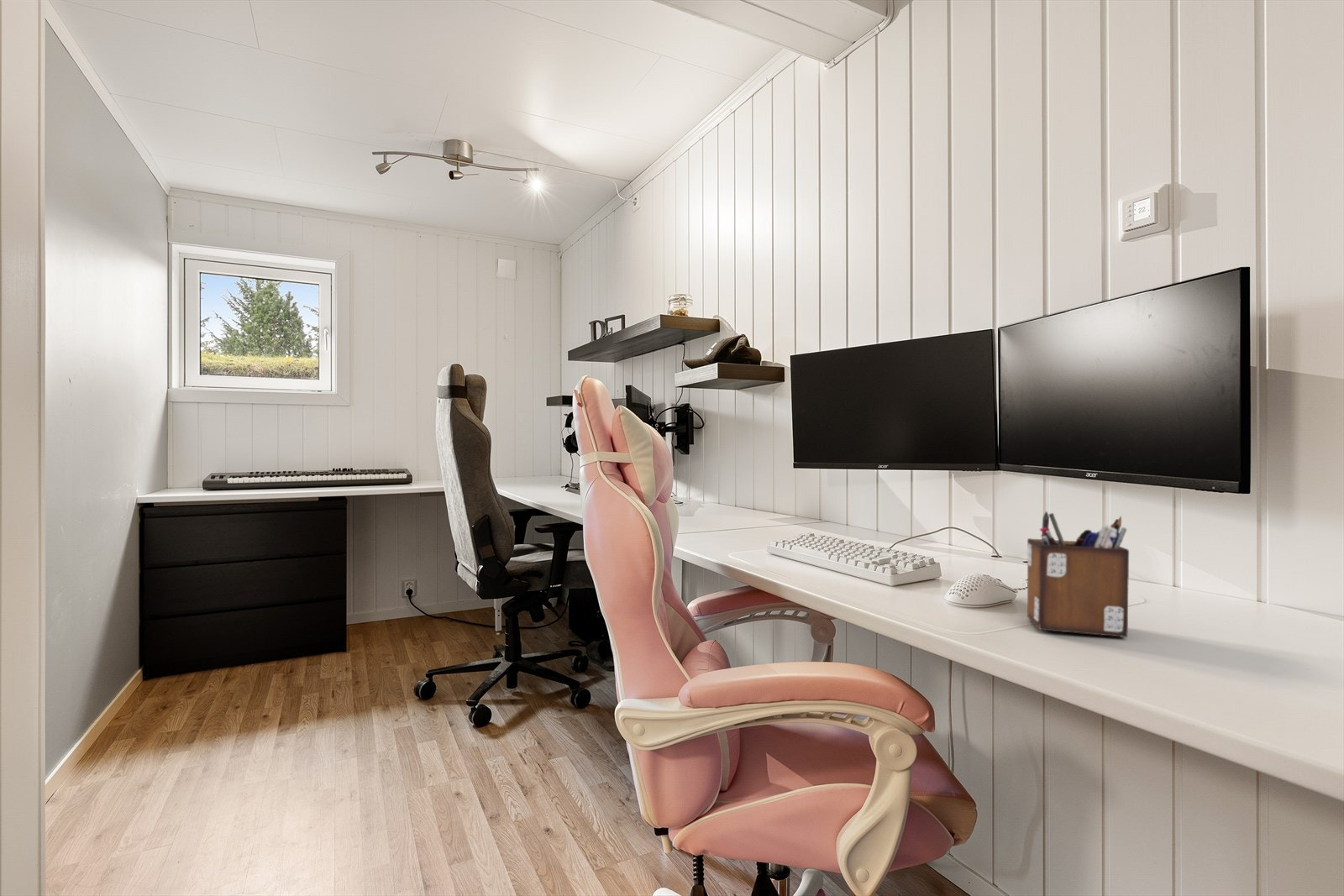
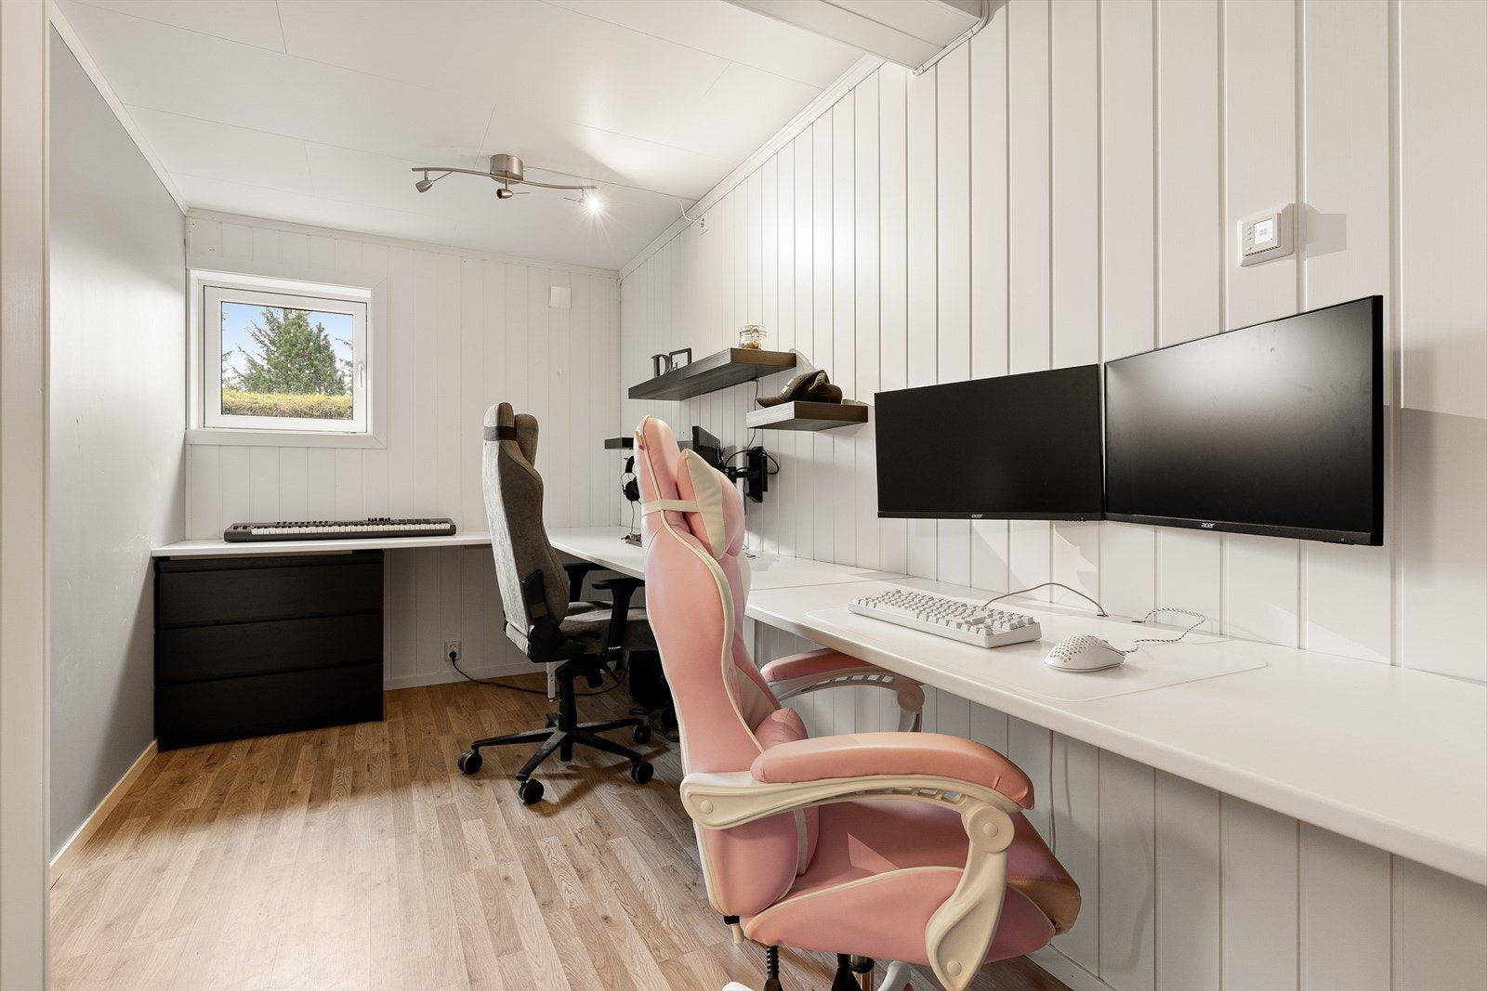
- desk organizer [1026,511,1130,638]
